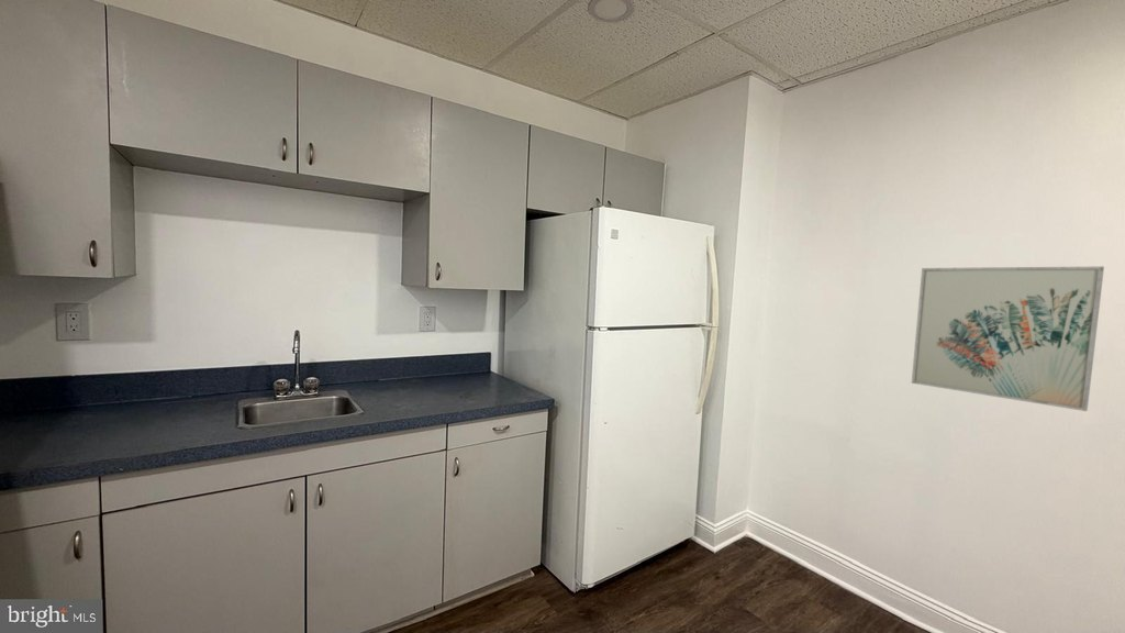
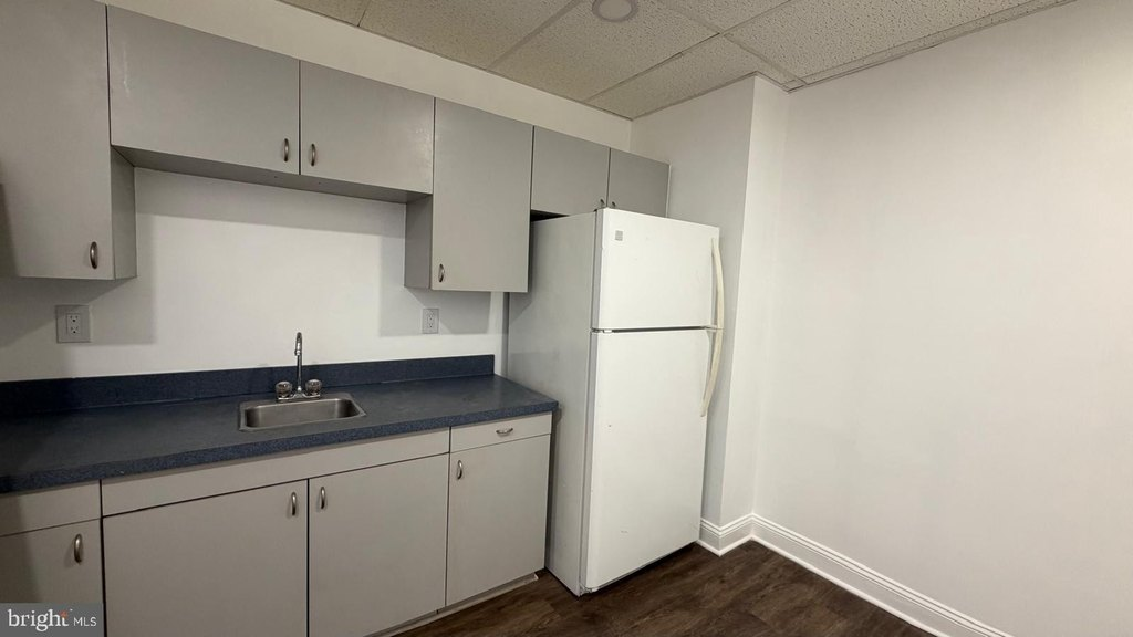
- wall art [911,266,1105,412]
